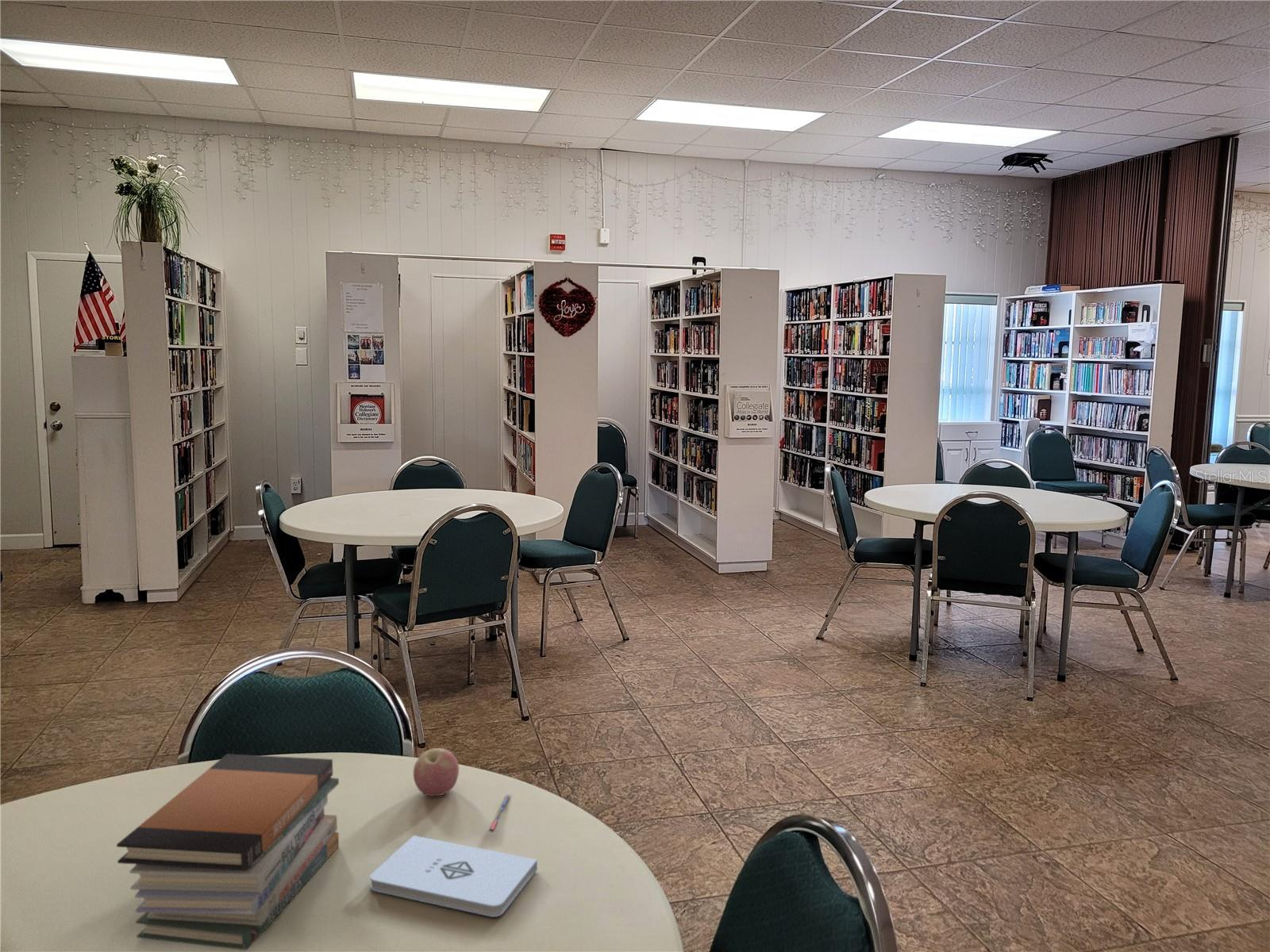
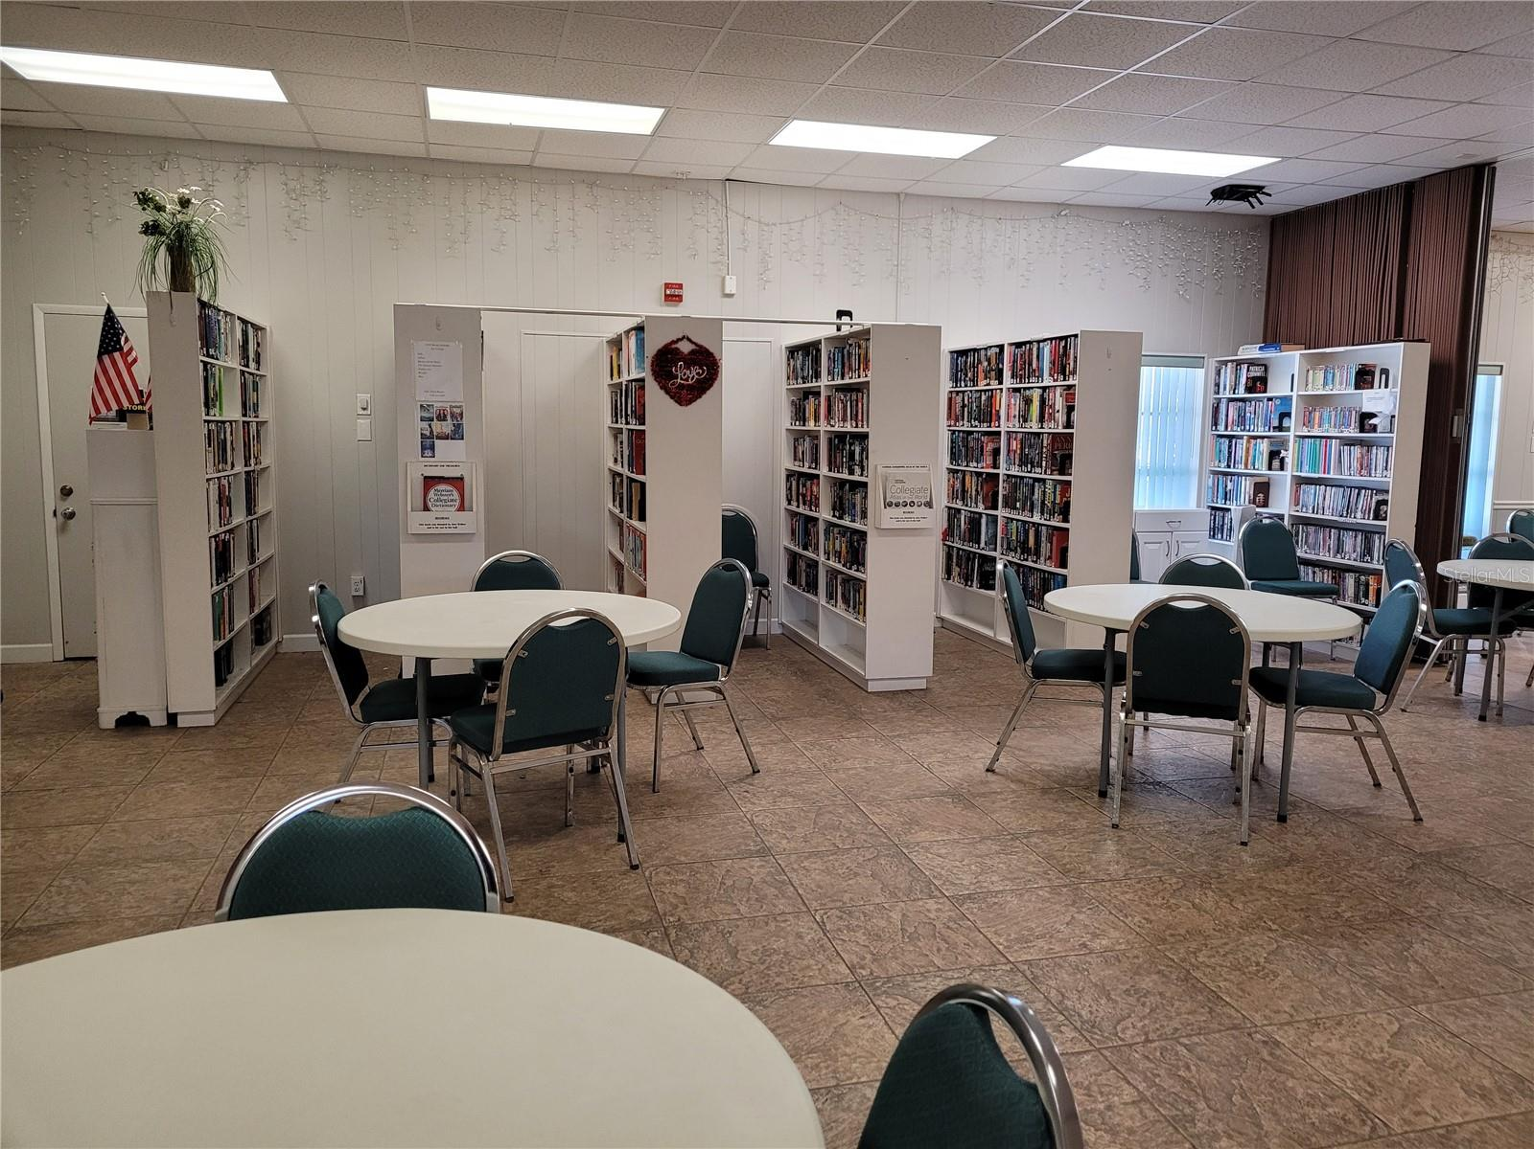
- notepad [369,835,538,918]
- pen [488,793,512,833]
- book stack [116,753,340,951]
- apple [413,747,460,797]
